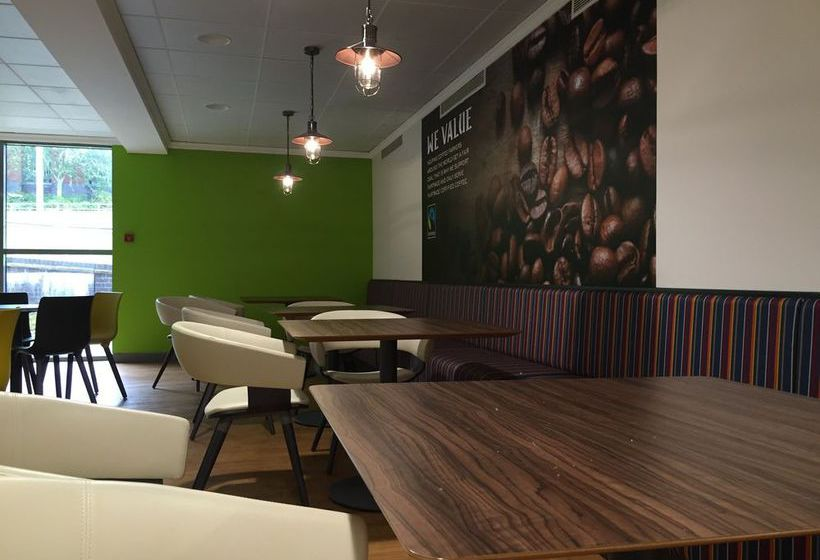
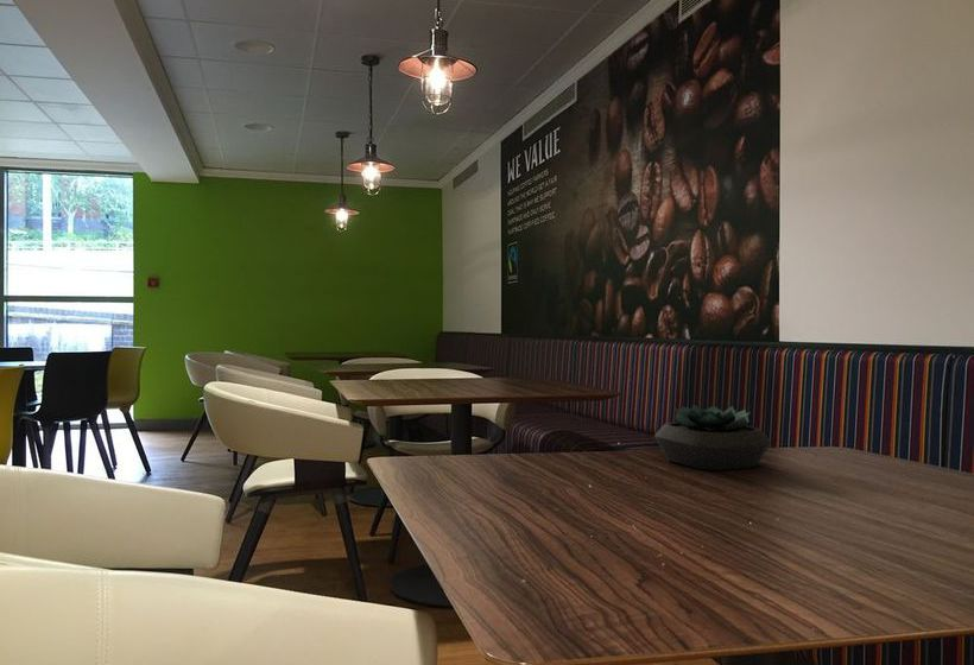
+ succulent plant [653,404,772,471]
